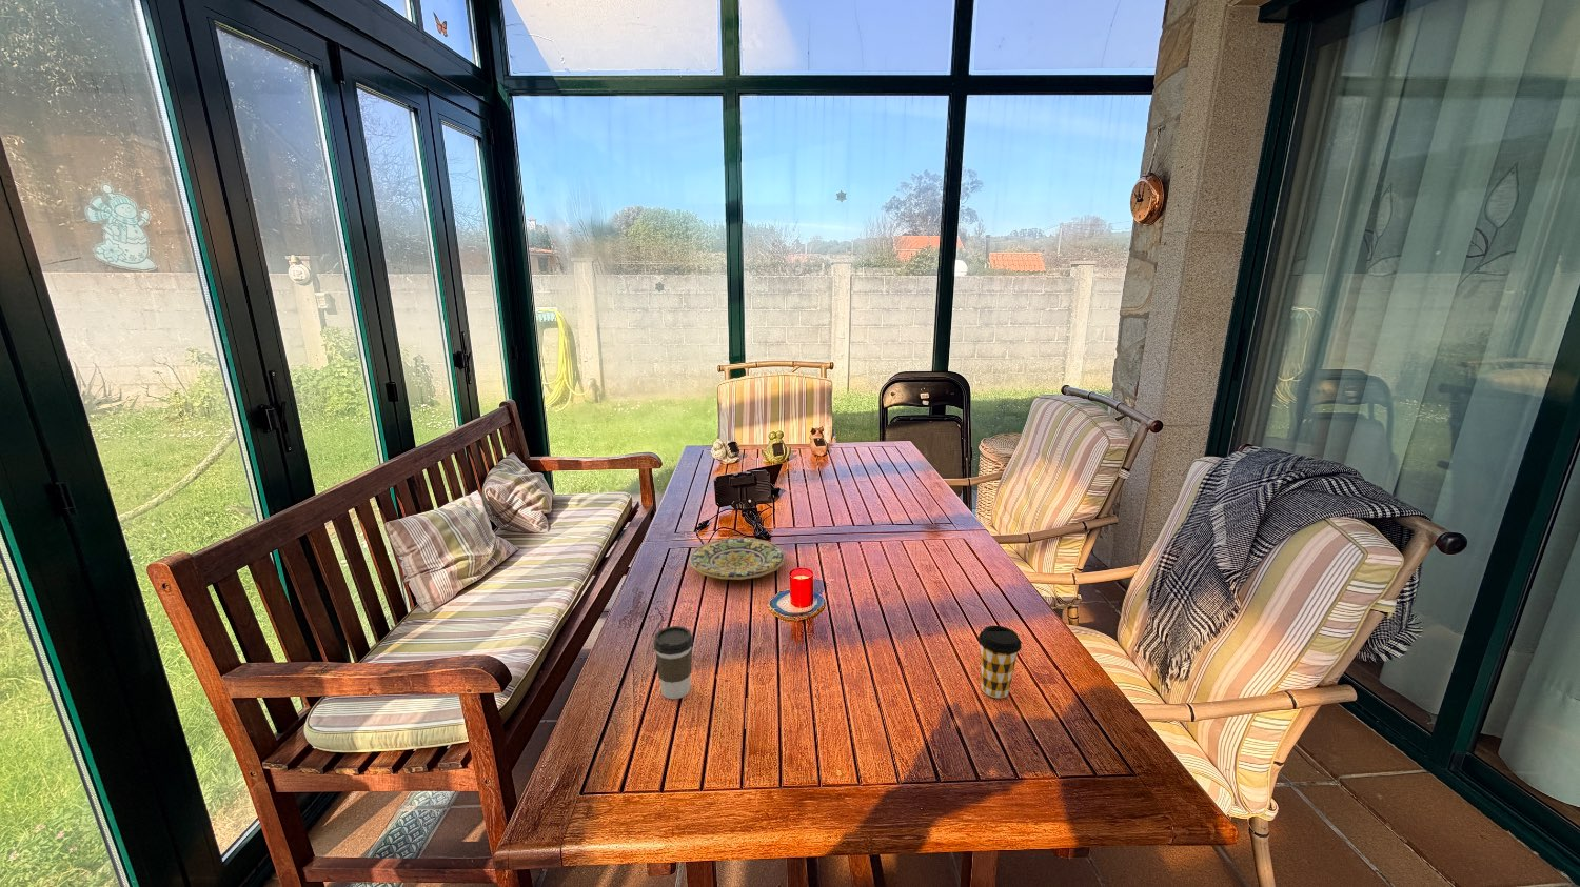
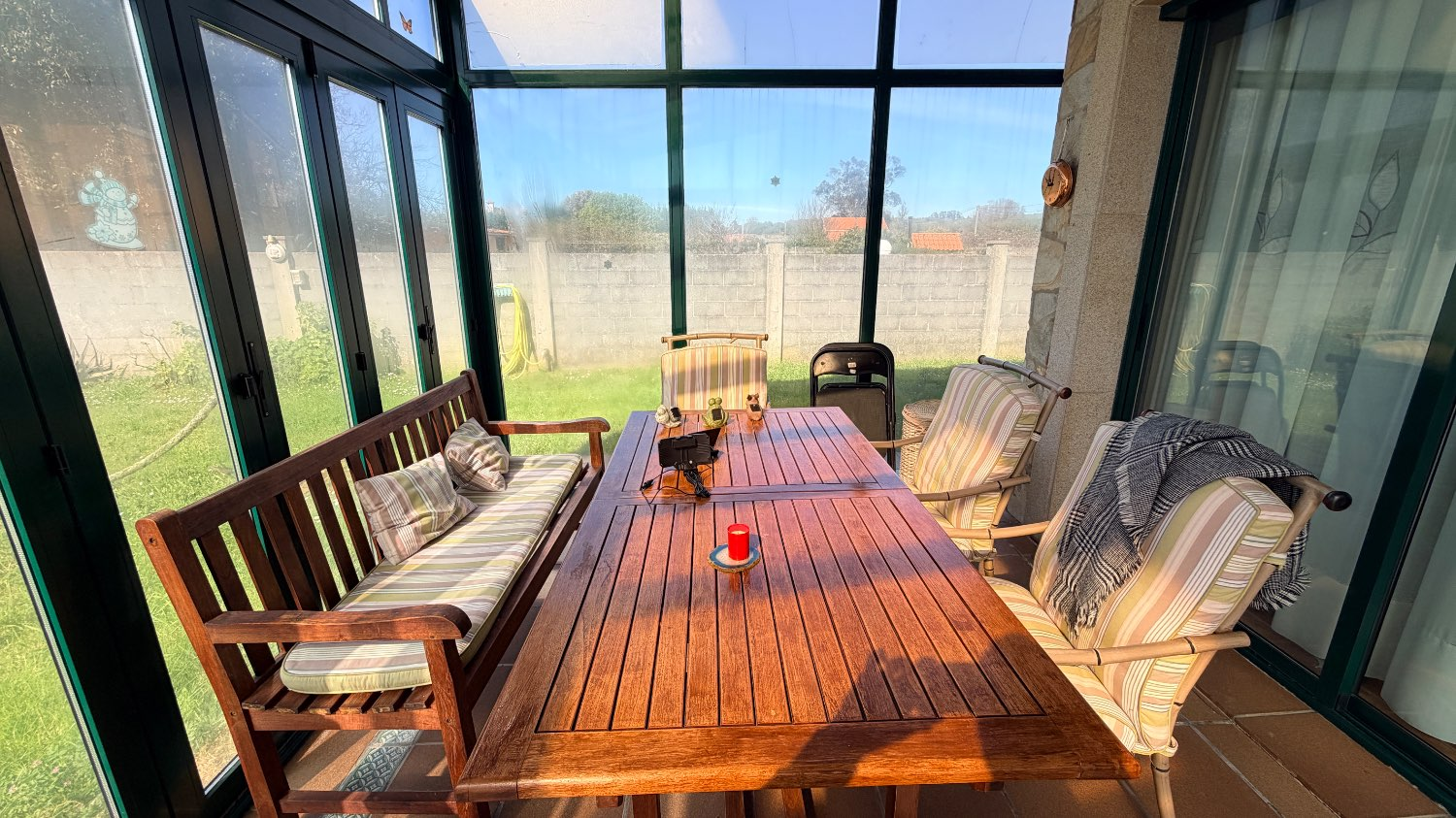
- coffee cup [653,625,695,699]
- plate [688,537,787,581]
- coffee cup [978,625,1023,698]
